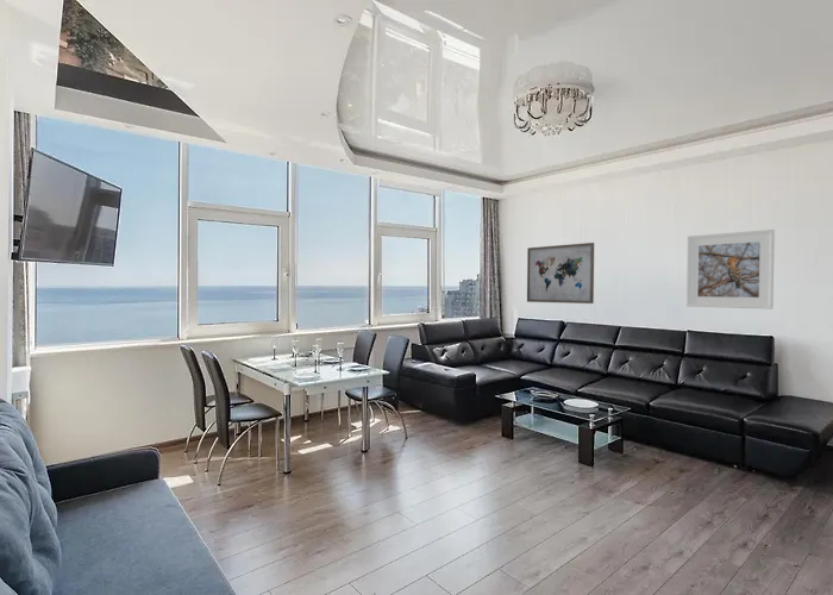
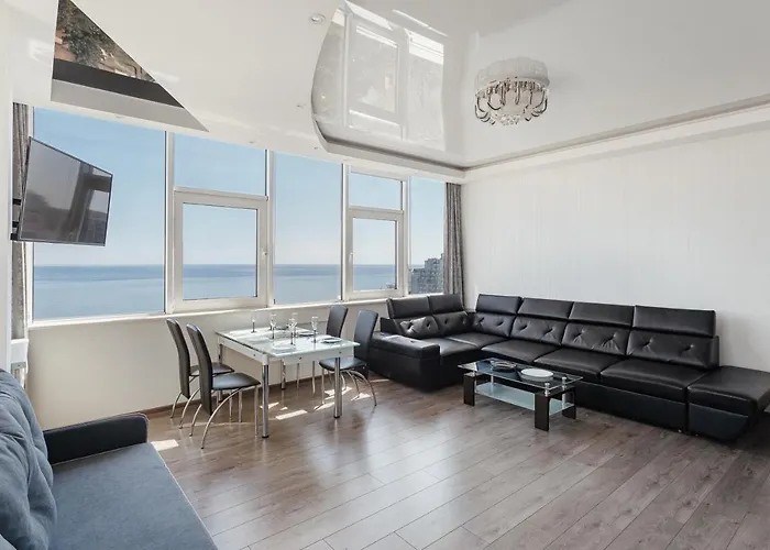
- wall art [526,242,595,305]
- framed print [685,228,776,311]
